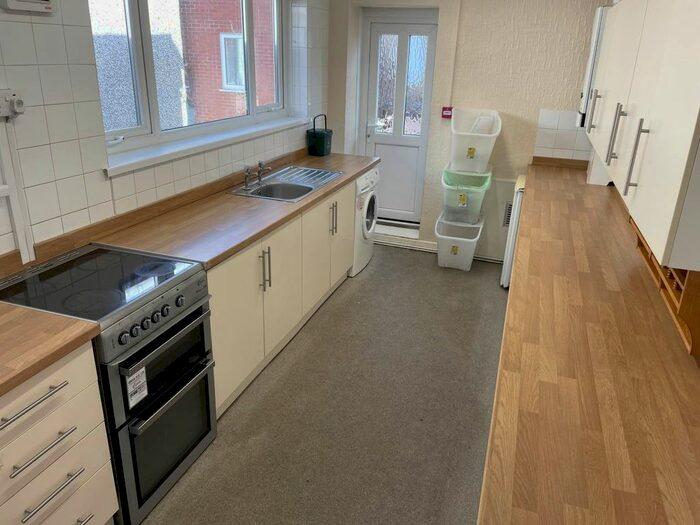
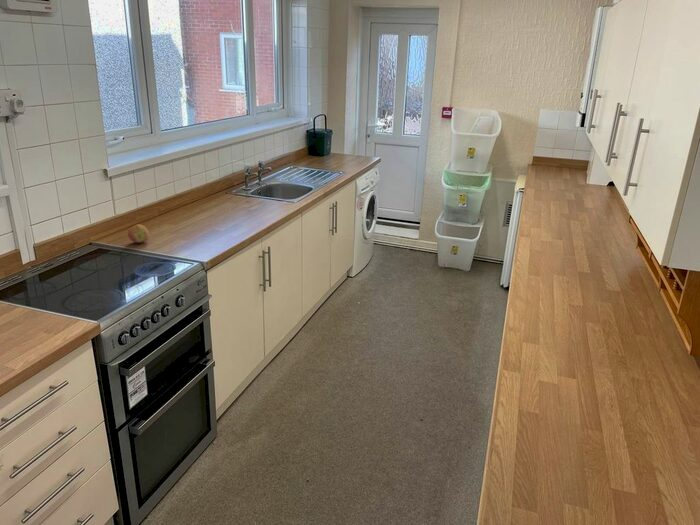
+ fruit [127,223,150,244]
